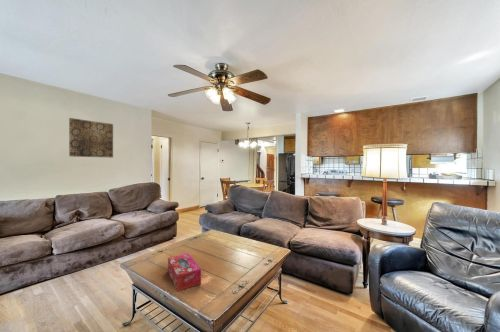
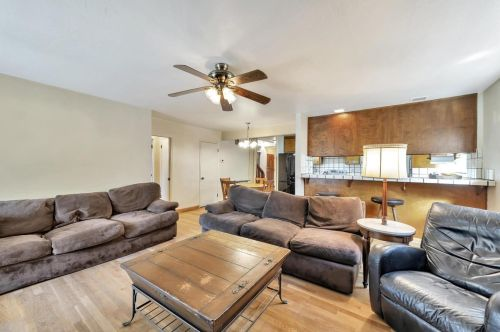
- wall art [68,117,114,159]
- tissue box [167,252,202,293]
